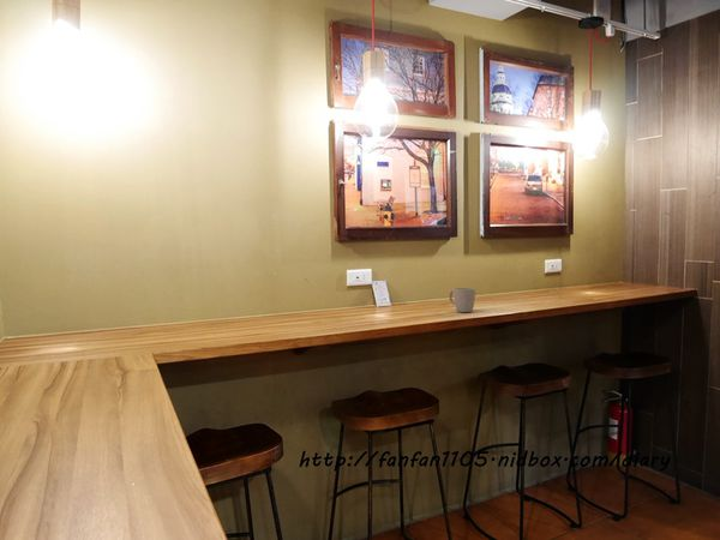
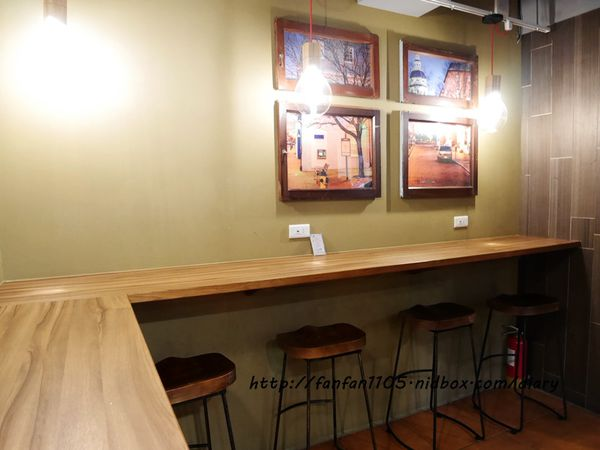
- mug [448,287,476,313]
